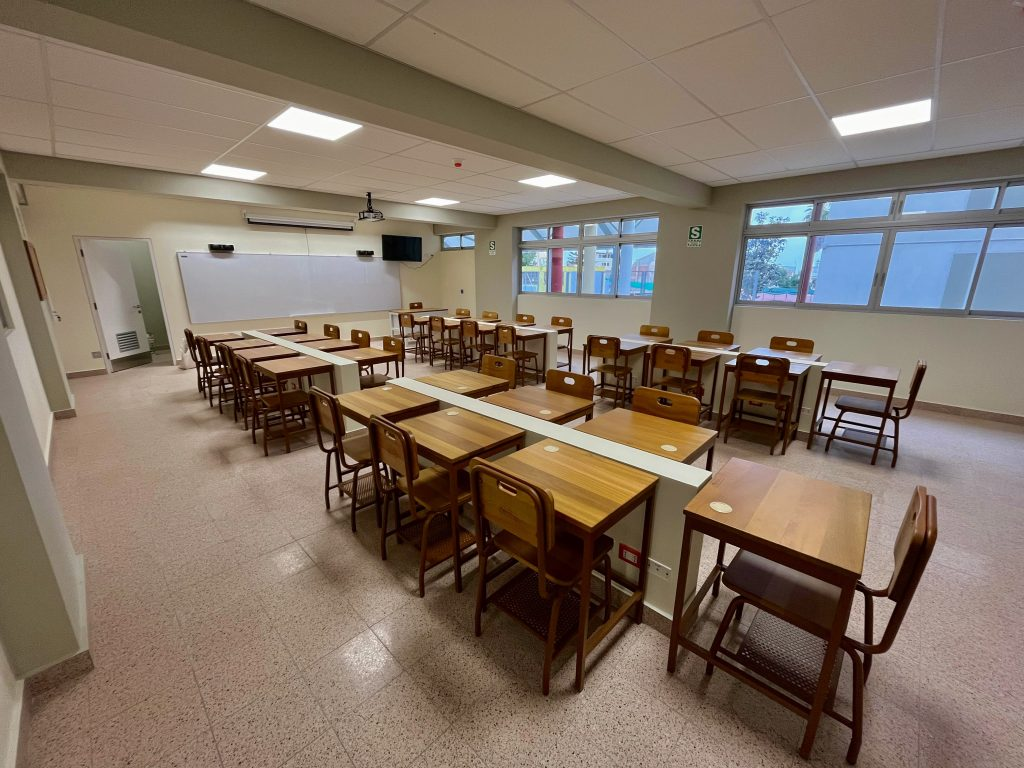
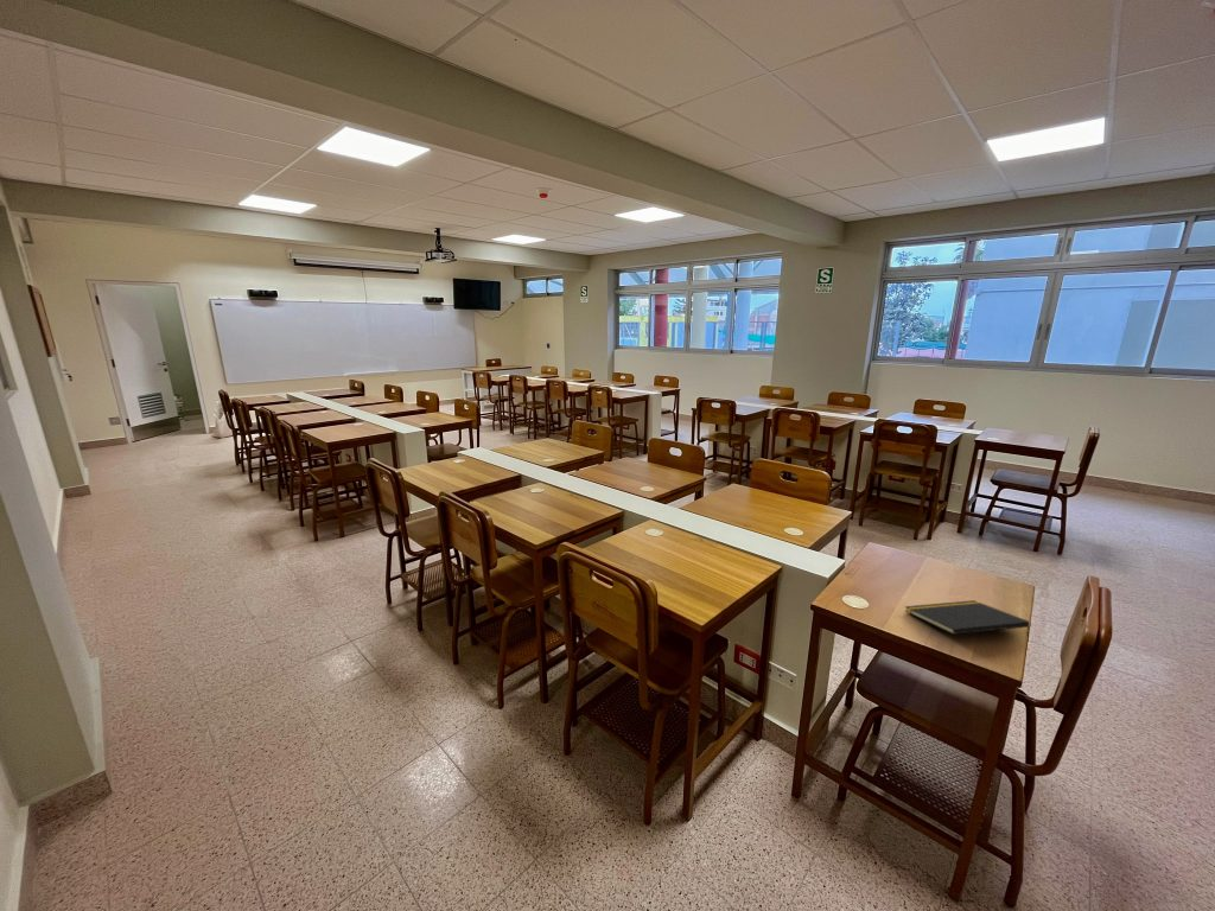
+ notepad [904,599,1032,638]
